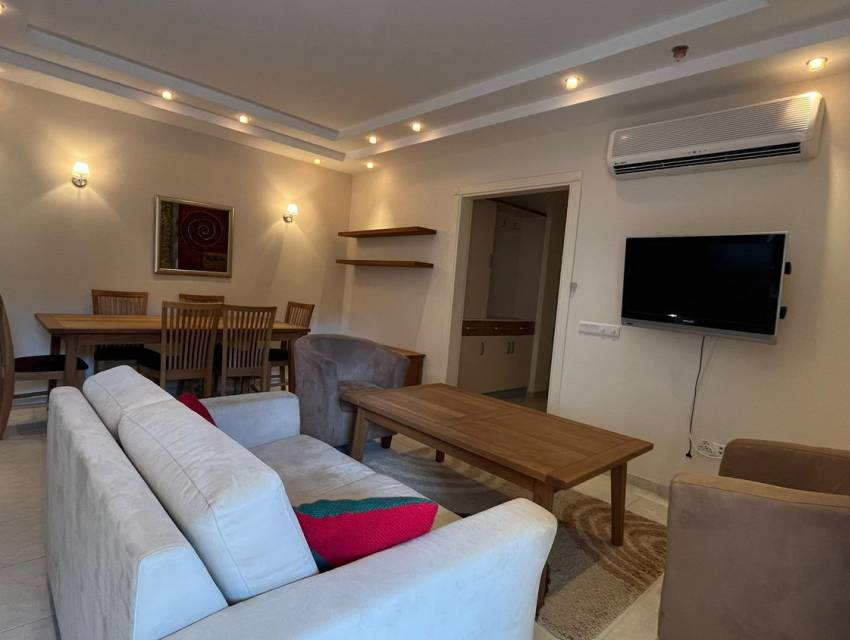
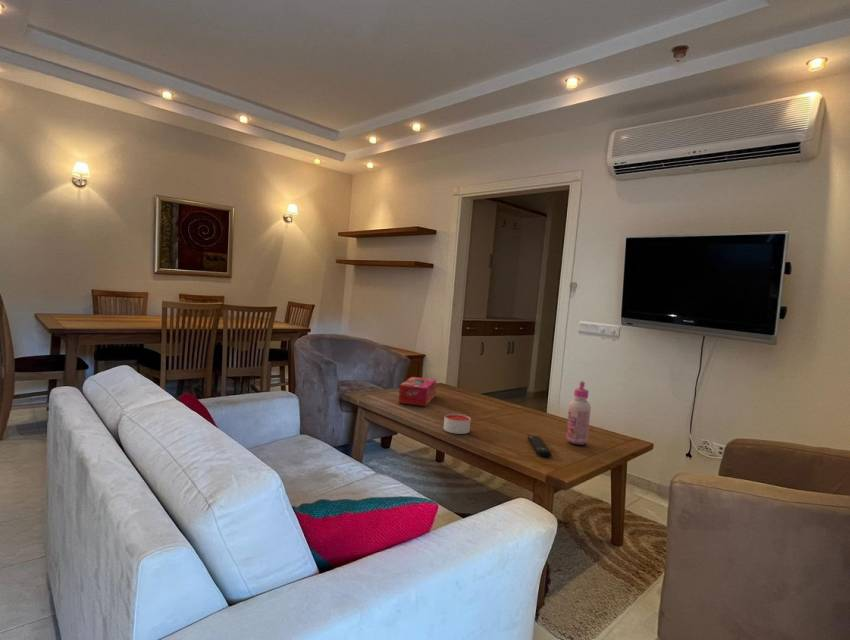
+ remote control [527,435,552,458]
+ tissue box [397,376,437,407]
+ glue bottle [565,380,592,446]
+ candle [443,413,472,435]
